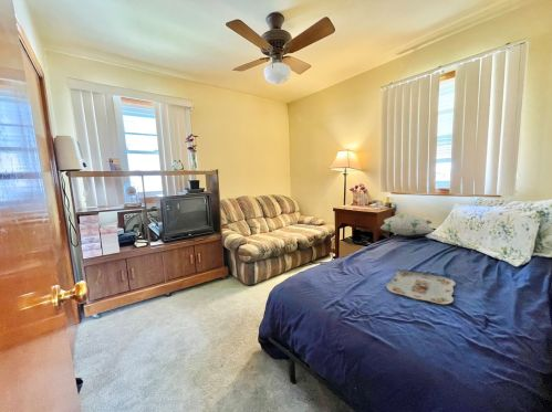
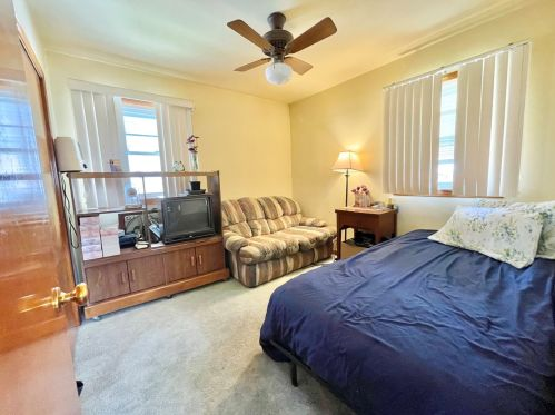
- serving tray [385,270,457,305]
- decorative pillow [379,213,435,236]
